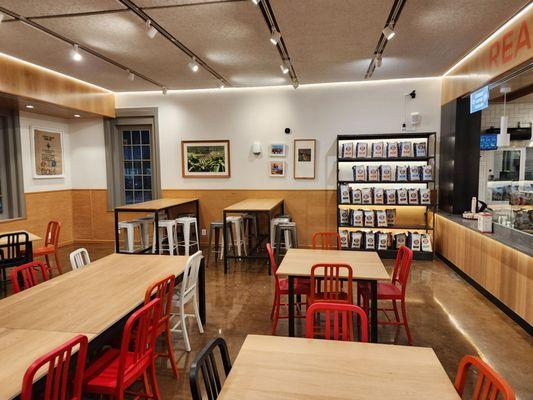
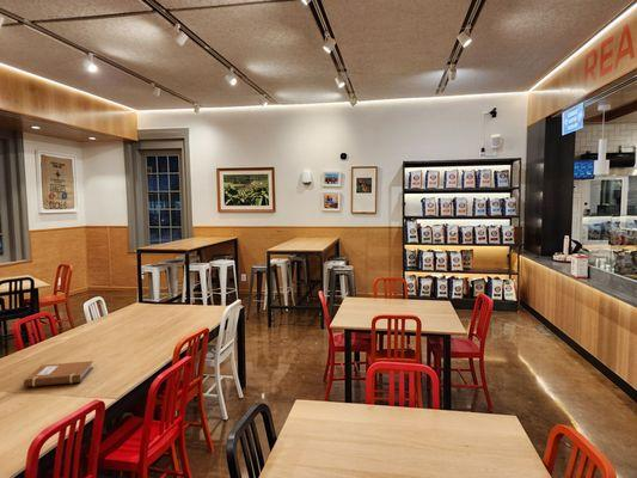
+ notebook [23,360,94,388]
